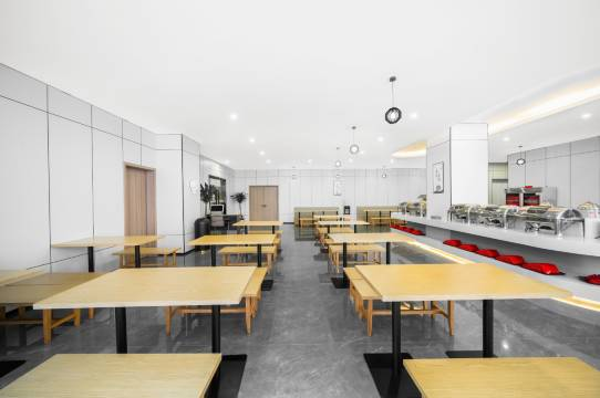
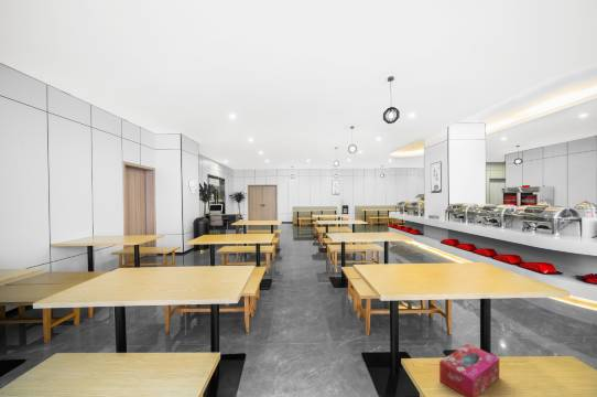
+ tissue box [438,343,500,397]
